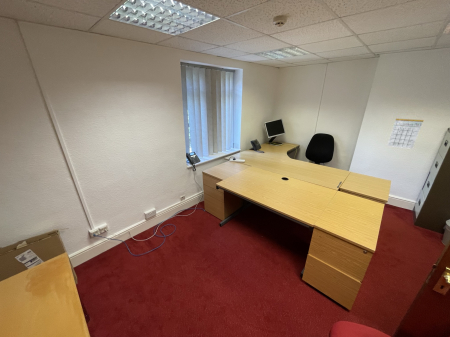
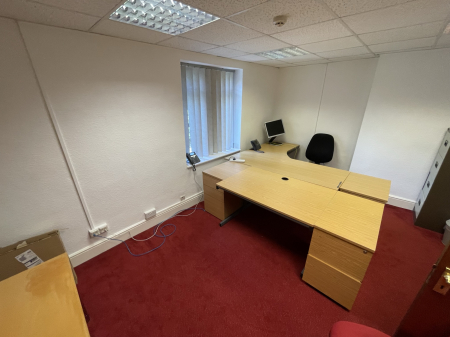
- calendar [386,112,425,150]
